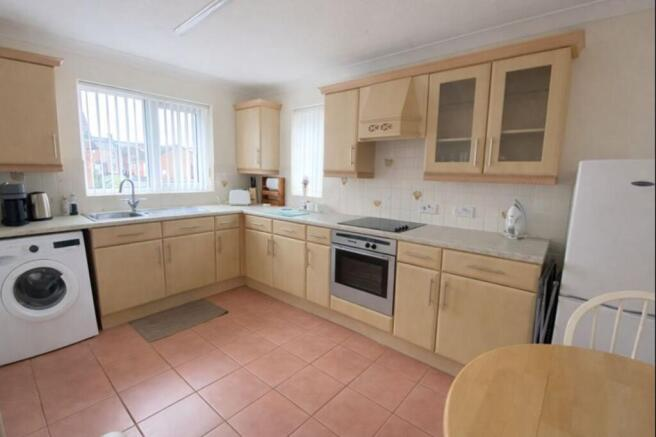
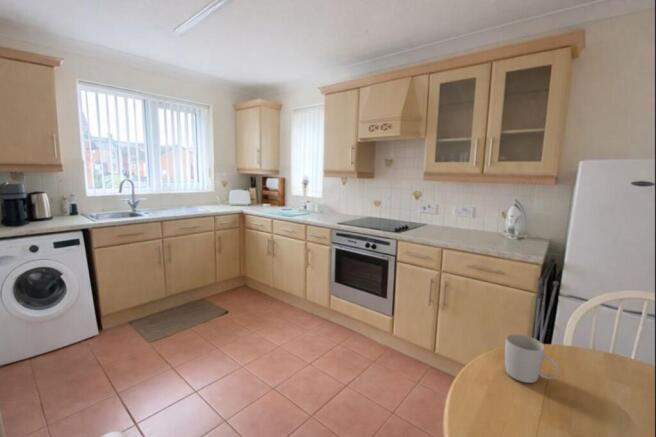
+ mug [504,333,560,384]
